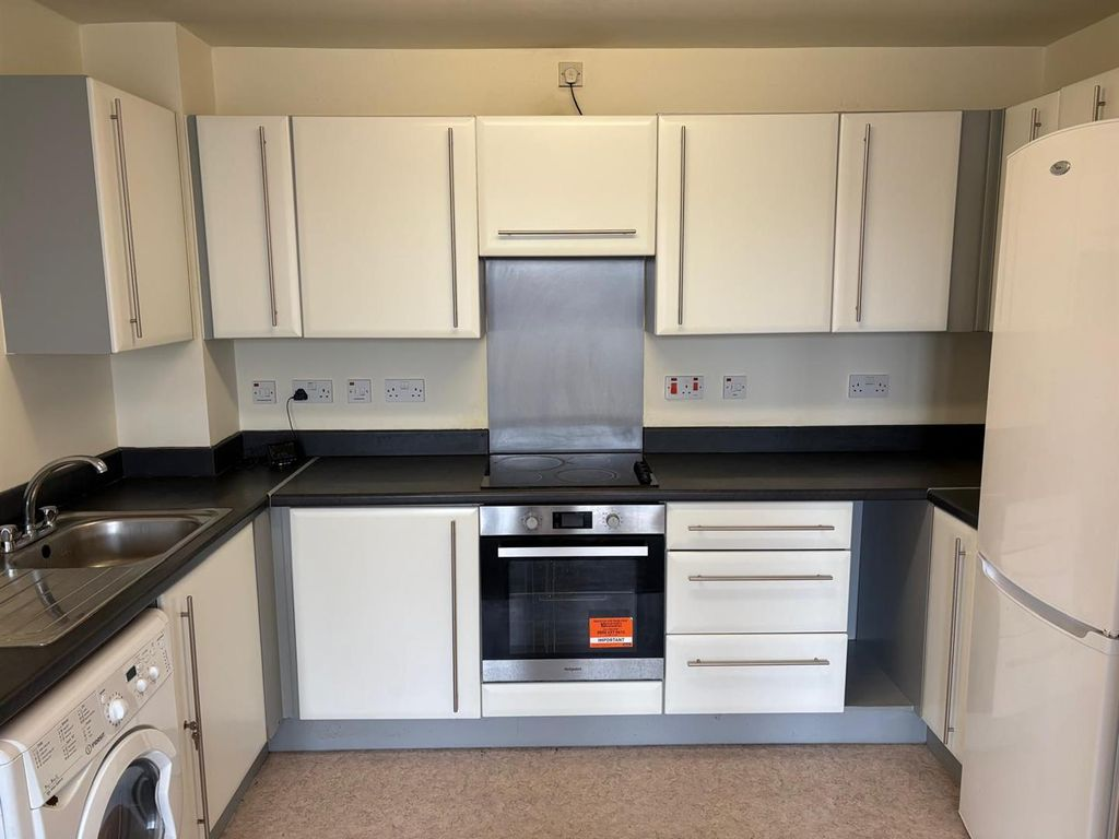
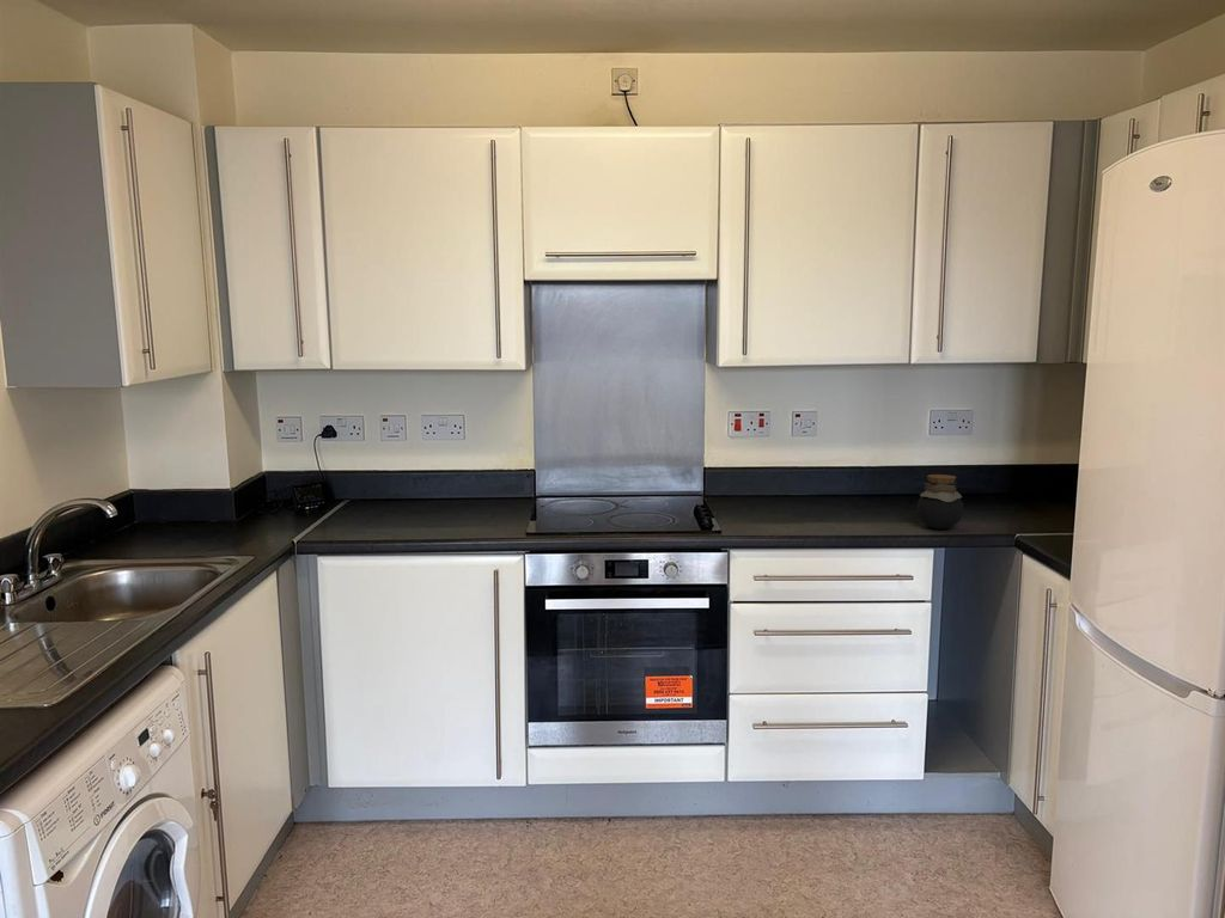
+ jar [915,473,964,531]
